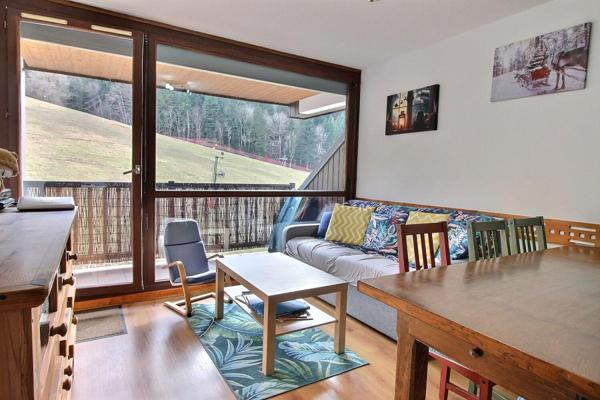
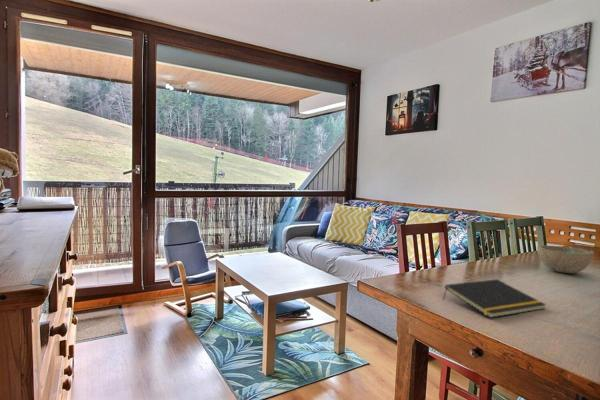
+ bowl [536,245,594,274]
+ notepad [442,278,547,319]
